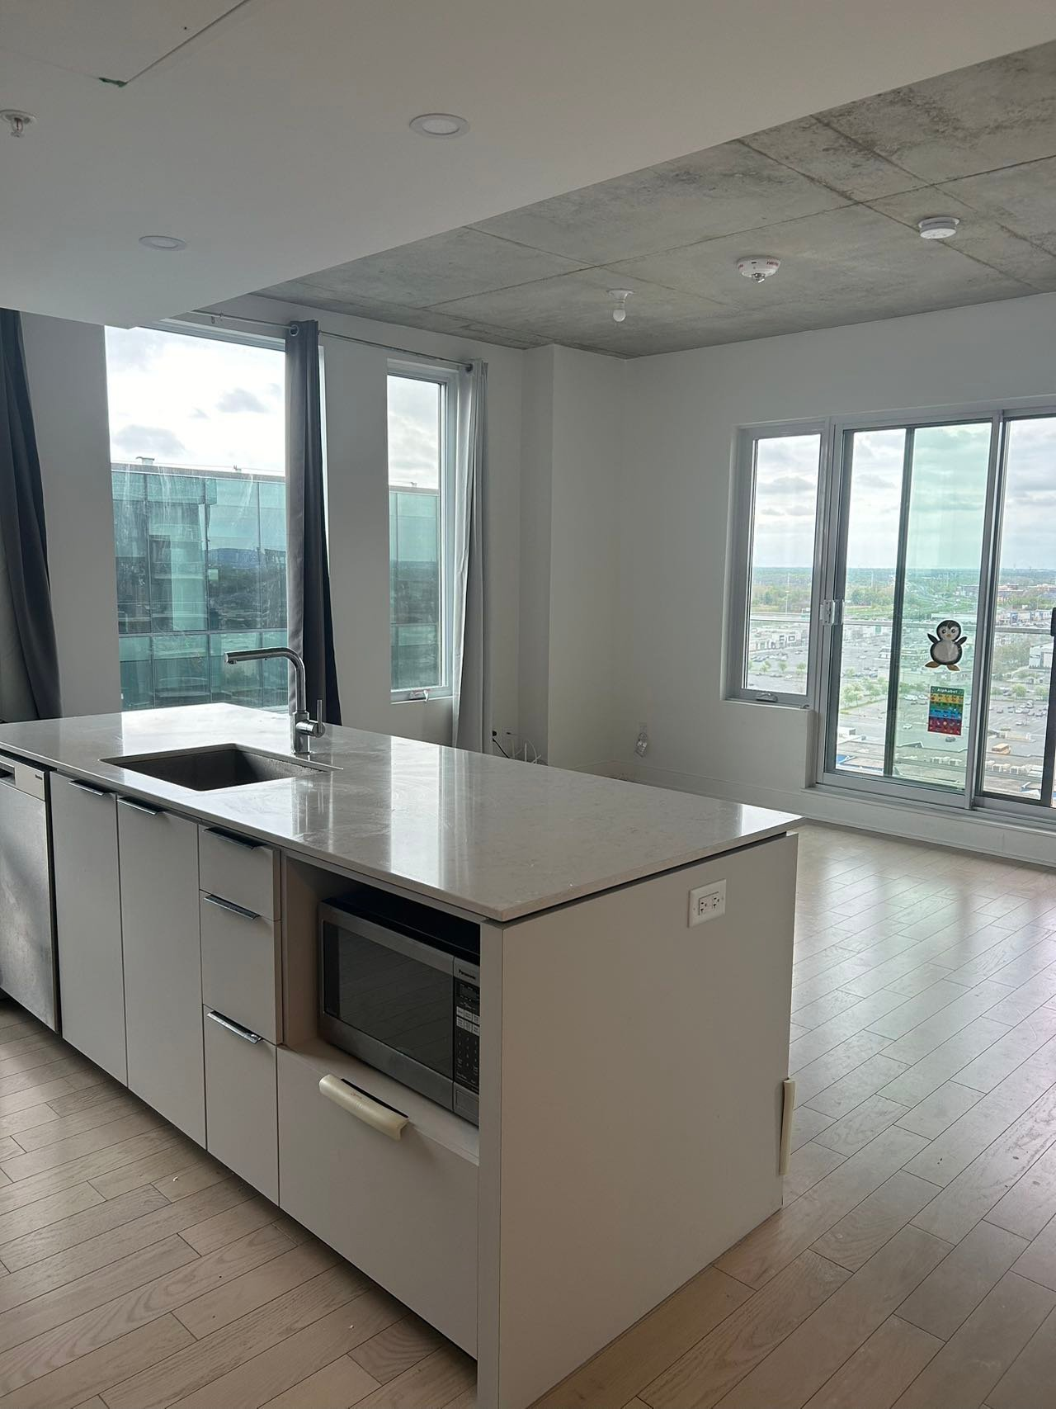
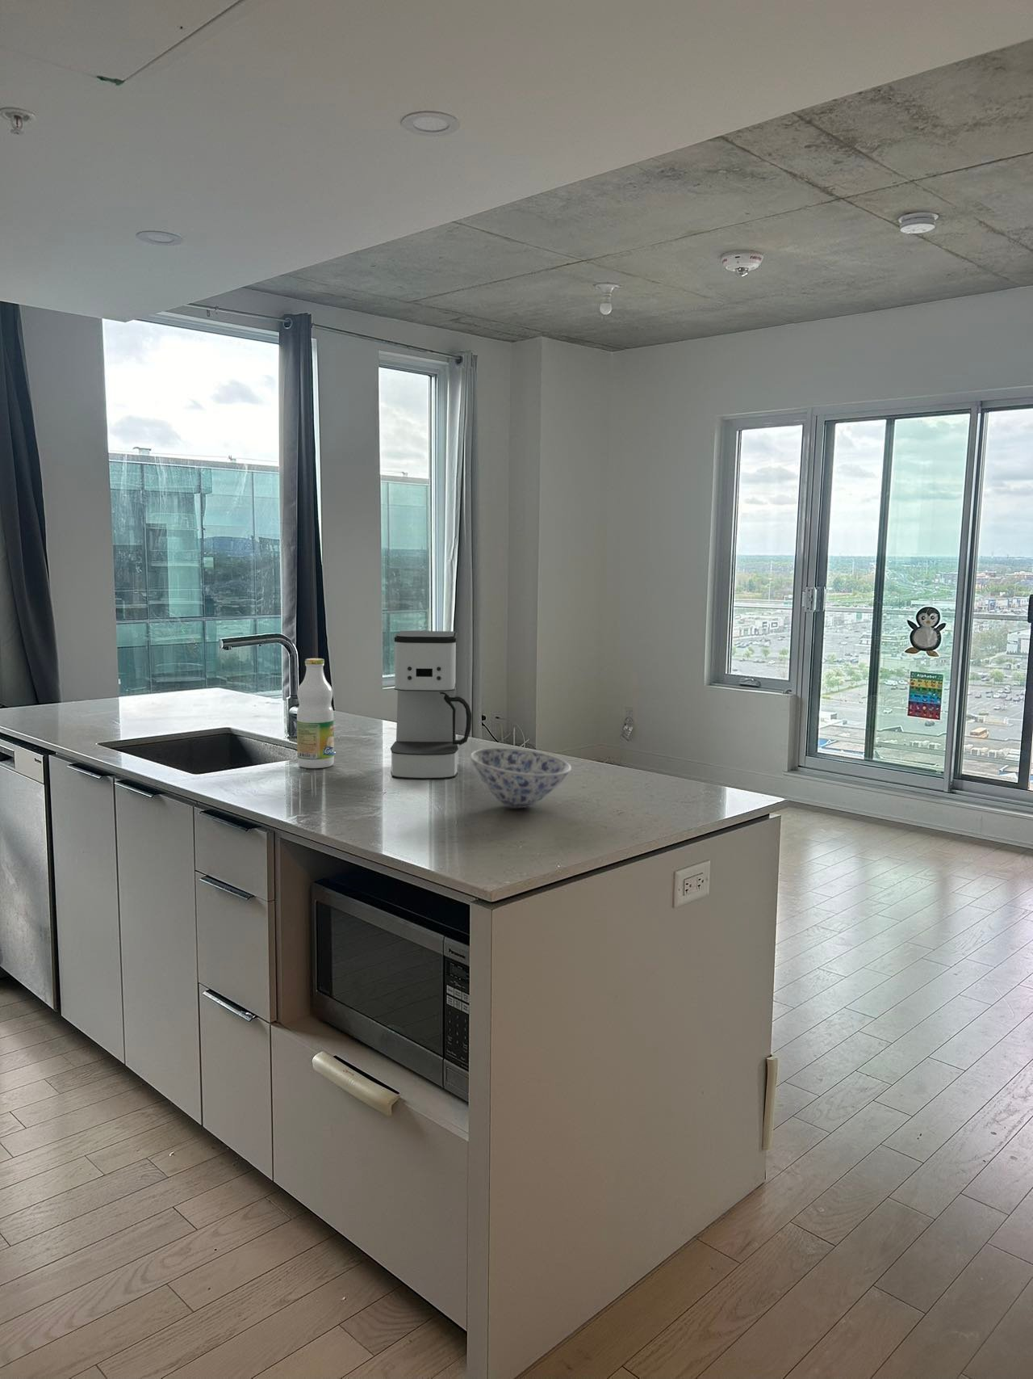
+ bowl [470,747,572,809]
+ bottle [296,658,335,769]
+ coffee maker [390,630,472,781]
